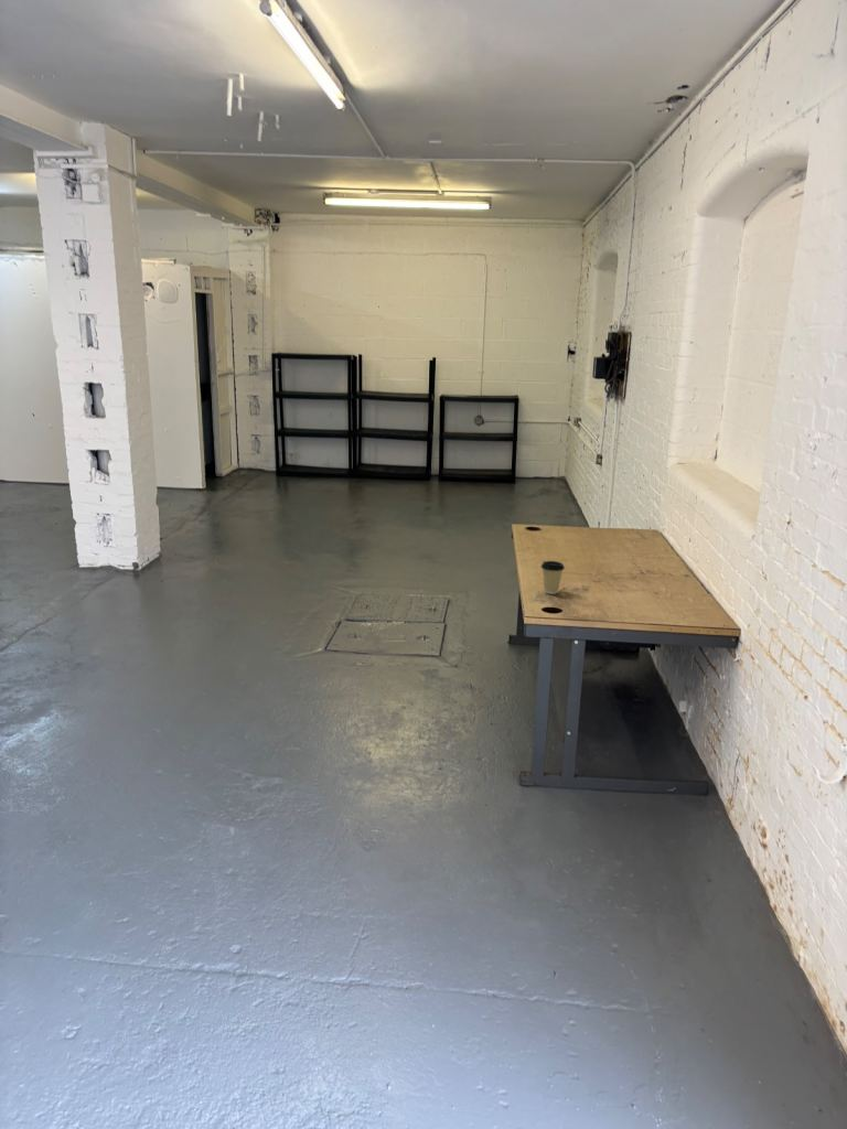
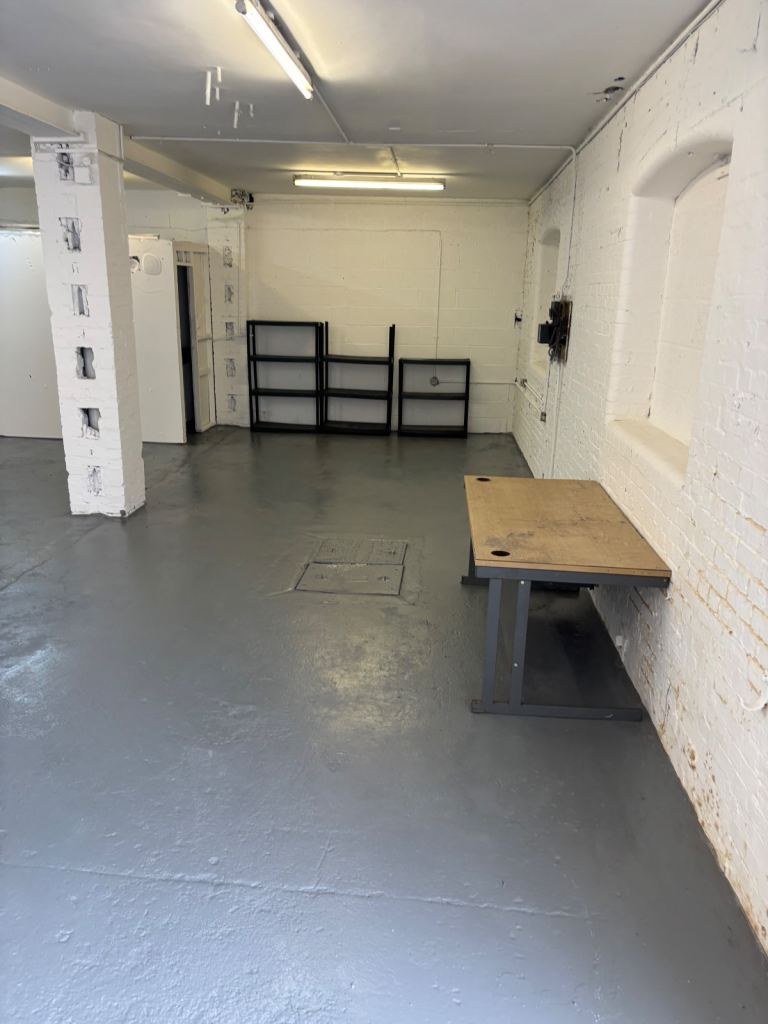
- coffee cup [540,560,566,595]
